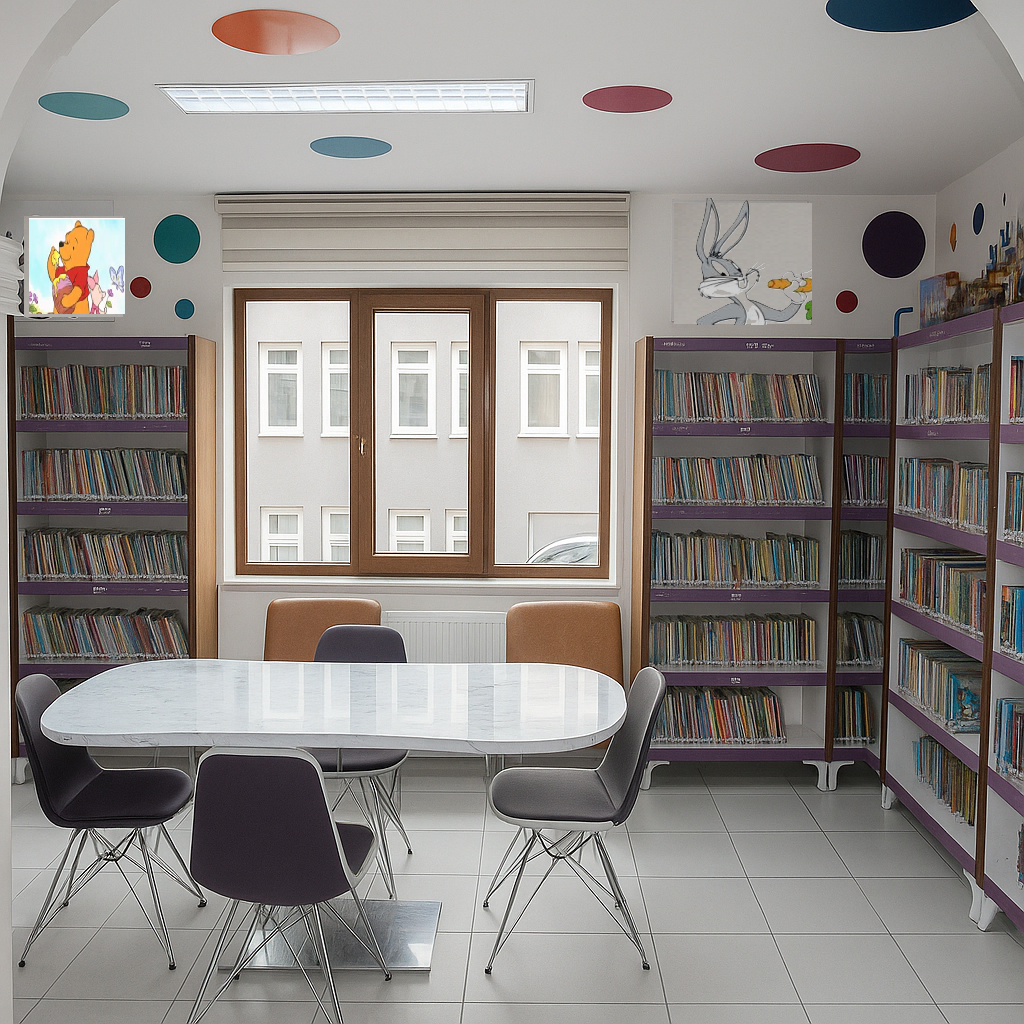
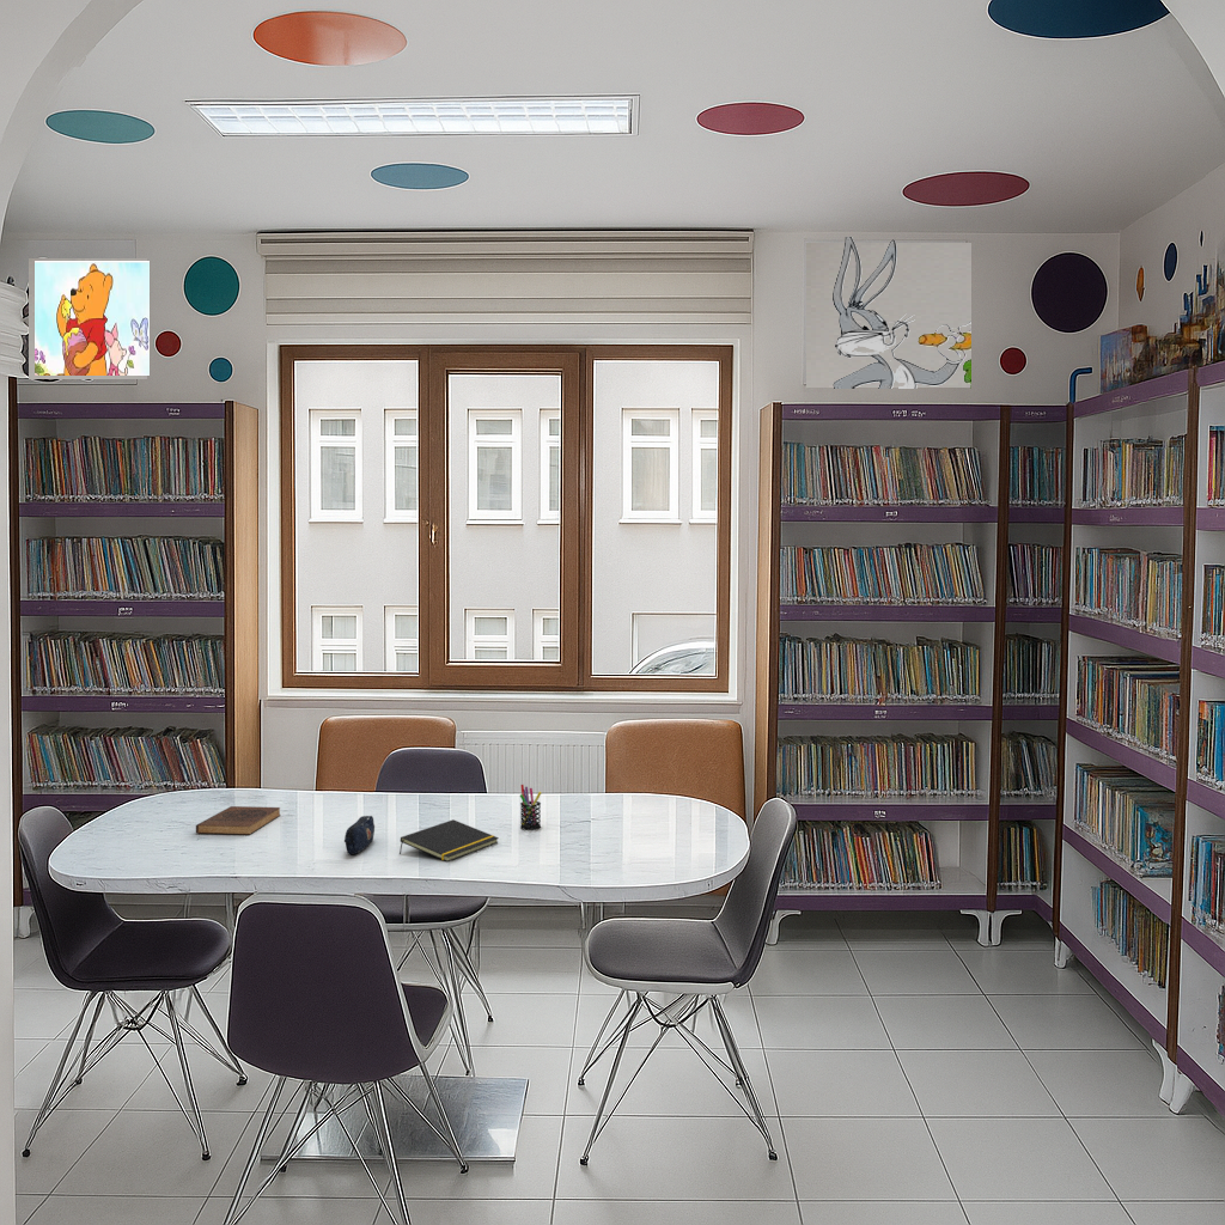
+ pen holder [519,784,543,830]
+ book [195,805,281,836]
+ notepad [398,818,500,863]
+ pencil case [343,815,376,857]
